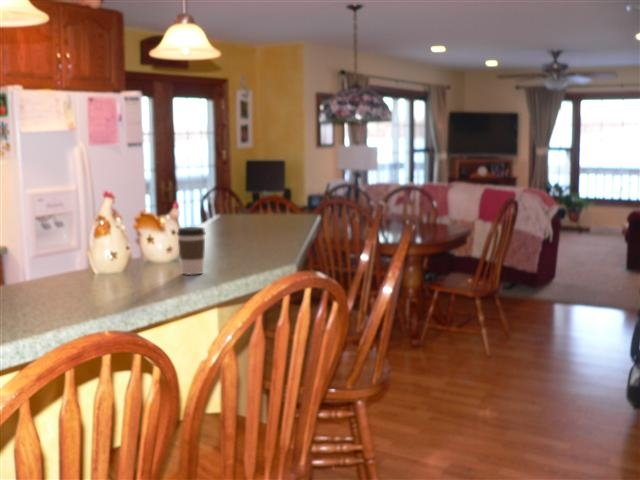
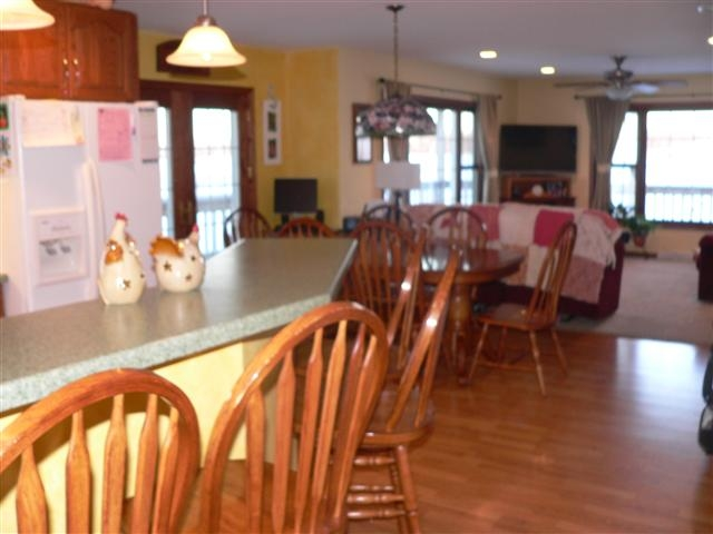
- coffee cup [176,226,207,276]
